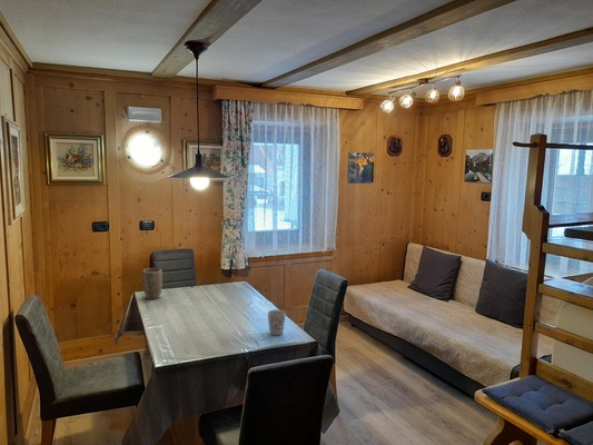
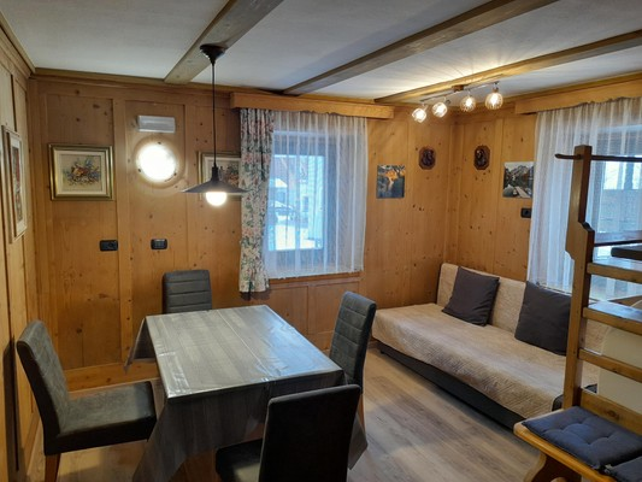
- cup [266,308,287,336]
- plant pot [141,267,164,300]
